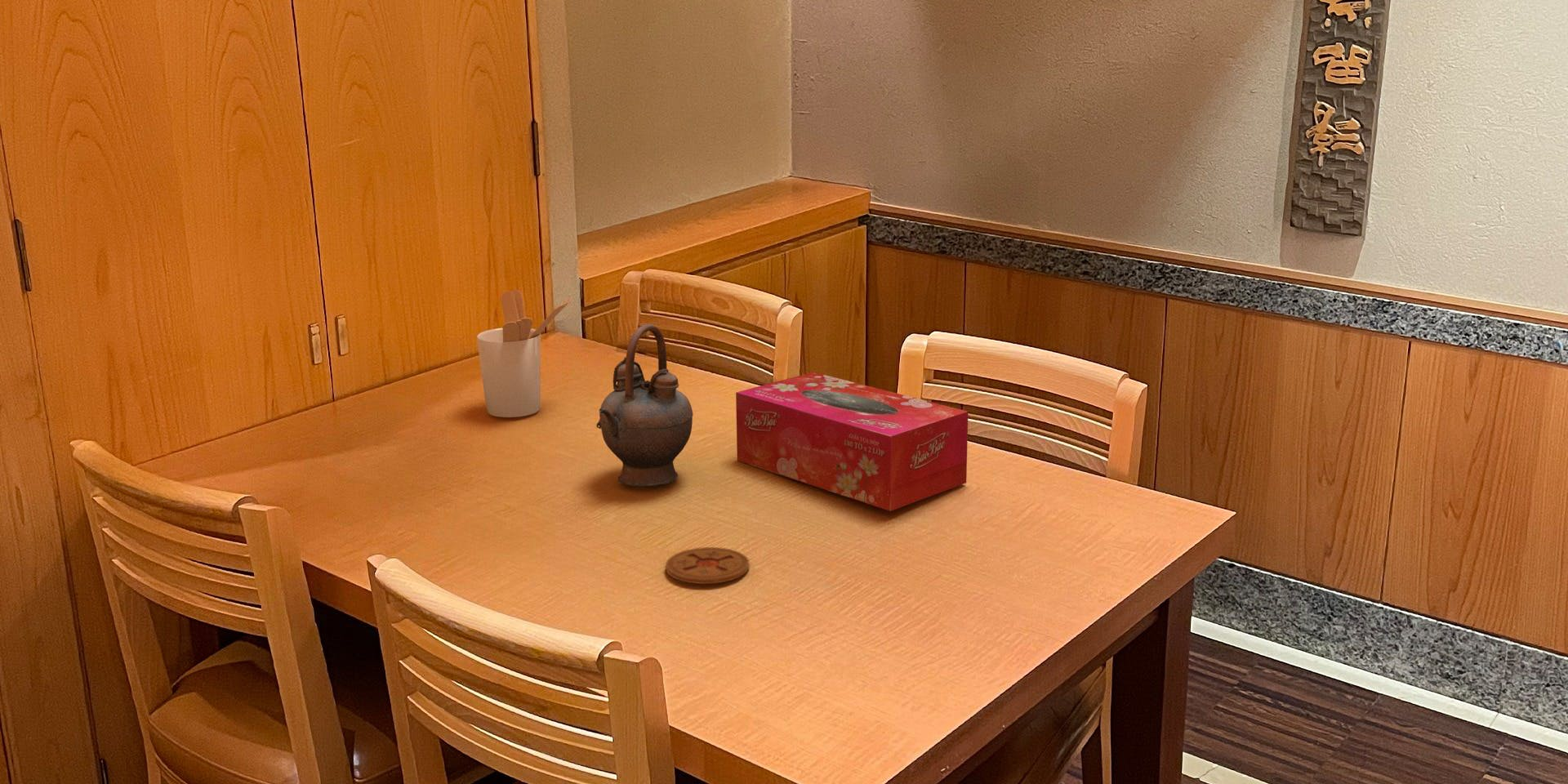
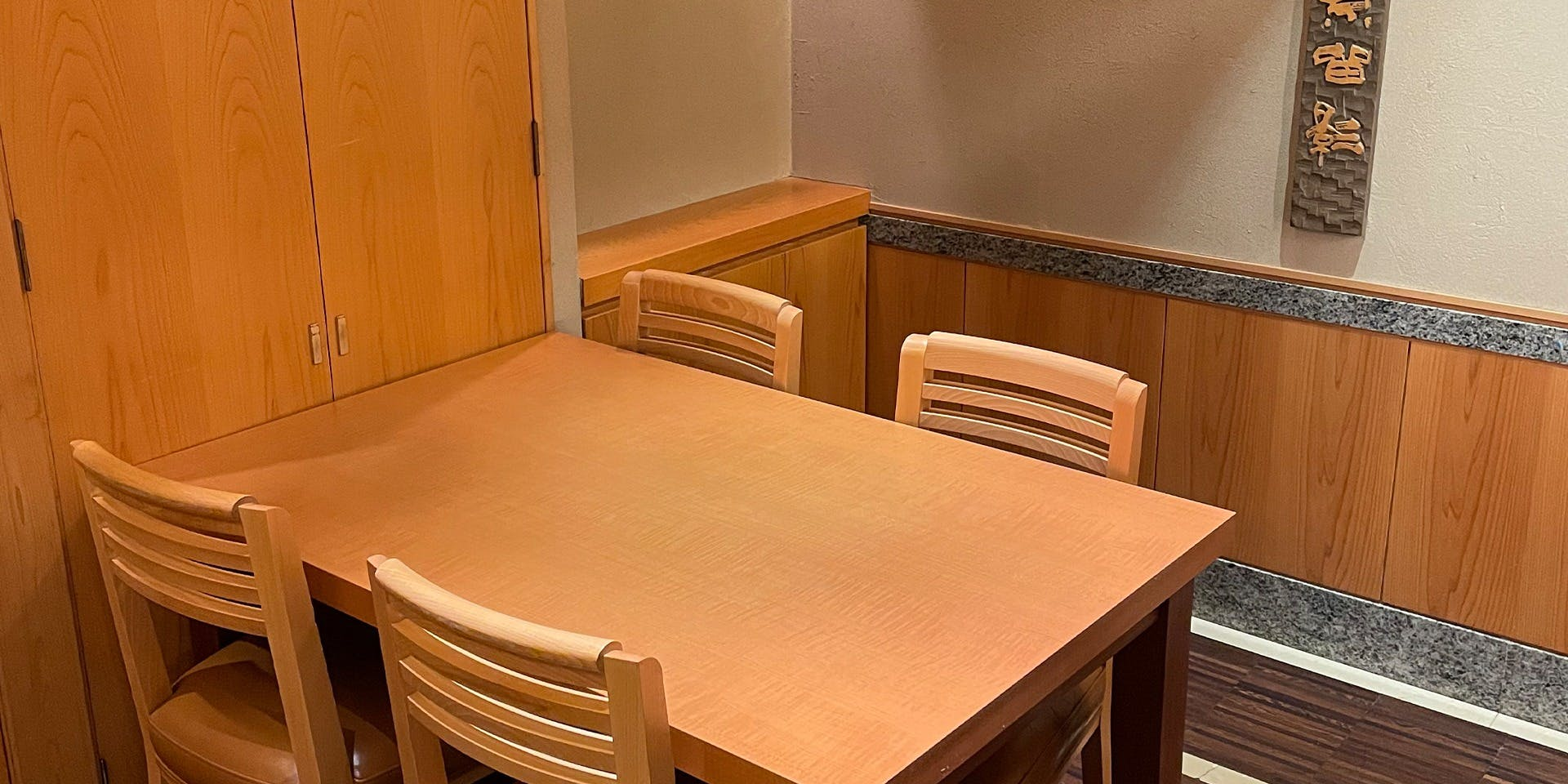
- coaster [665,546,751,585]
- teapot [595,323,693,488]
- utensil holder [476,289,572,418]
- tissue box [735,372,969,512]
